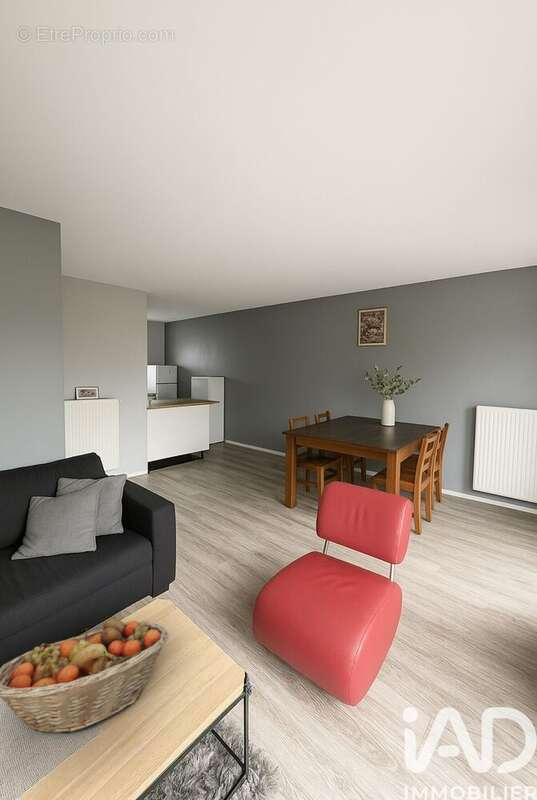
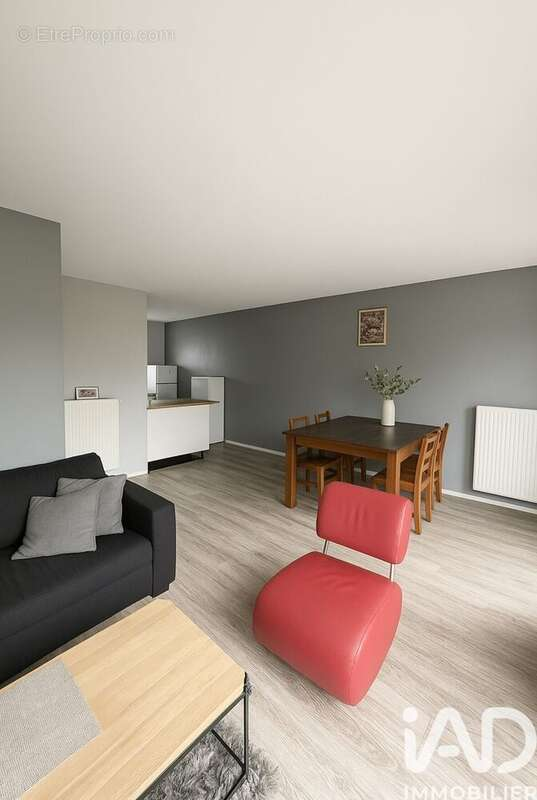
- fruit basket [0,617,169,734]
